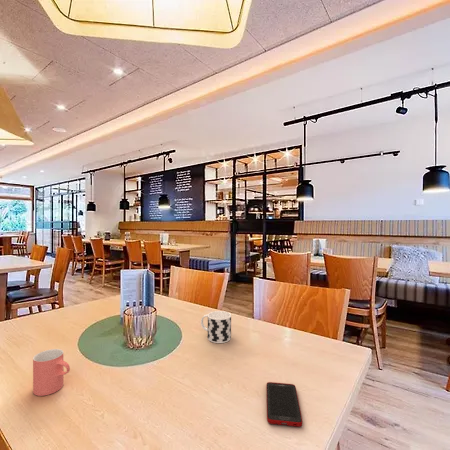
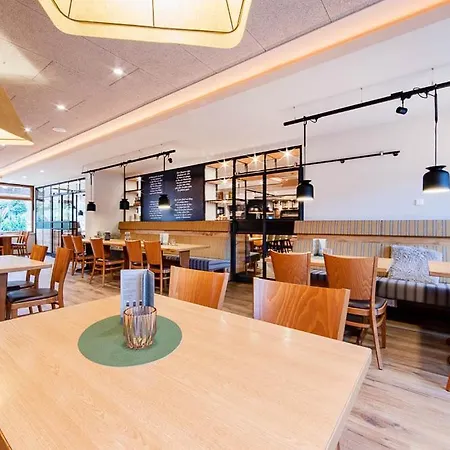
- cup [200,310,232,344]
- cup [32,348,71,397]
- cell phone [265,381,303,428]
